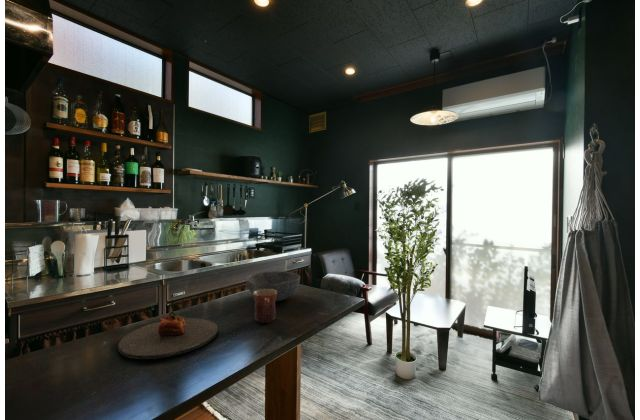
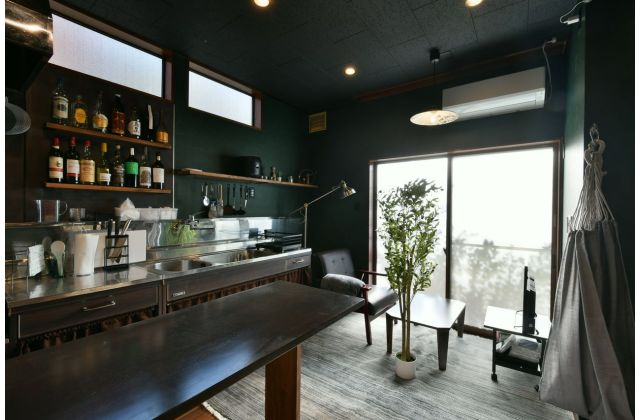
- mug [253,289,277,324]
- bowl [245,270,301,302]
- plate [117,310,219,360]
